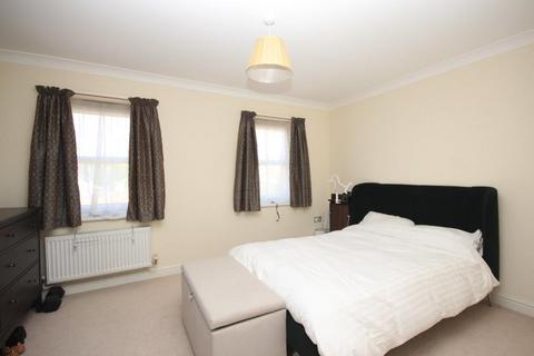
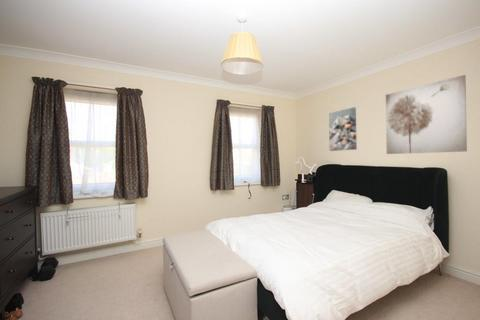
+ wall art [328,106,358,152]
+ wall art [385,74,468,155]
